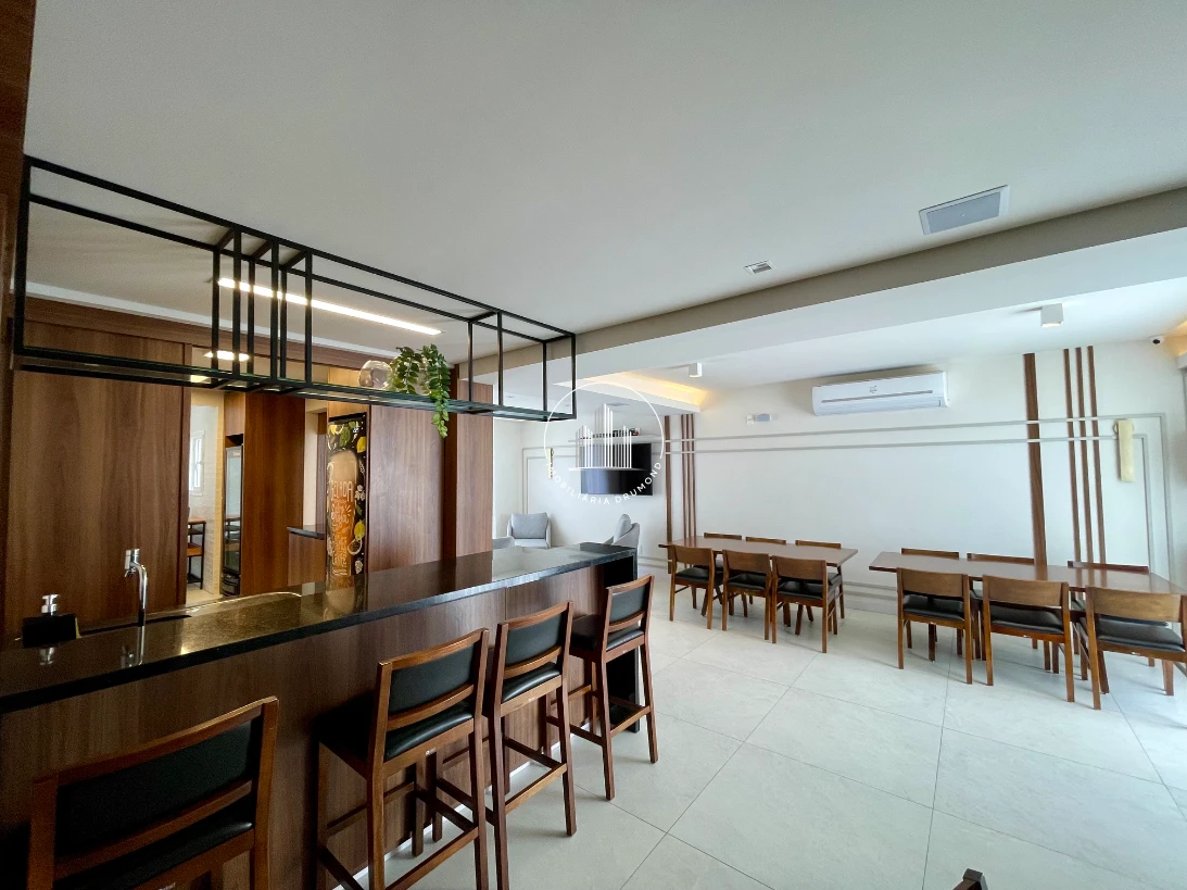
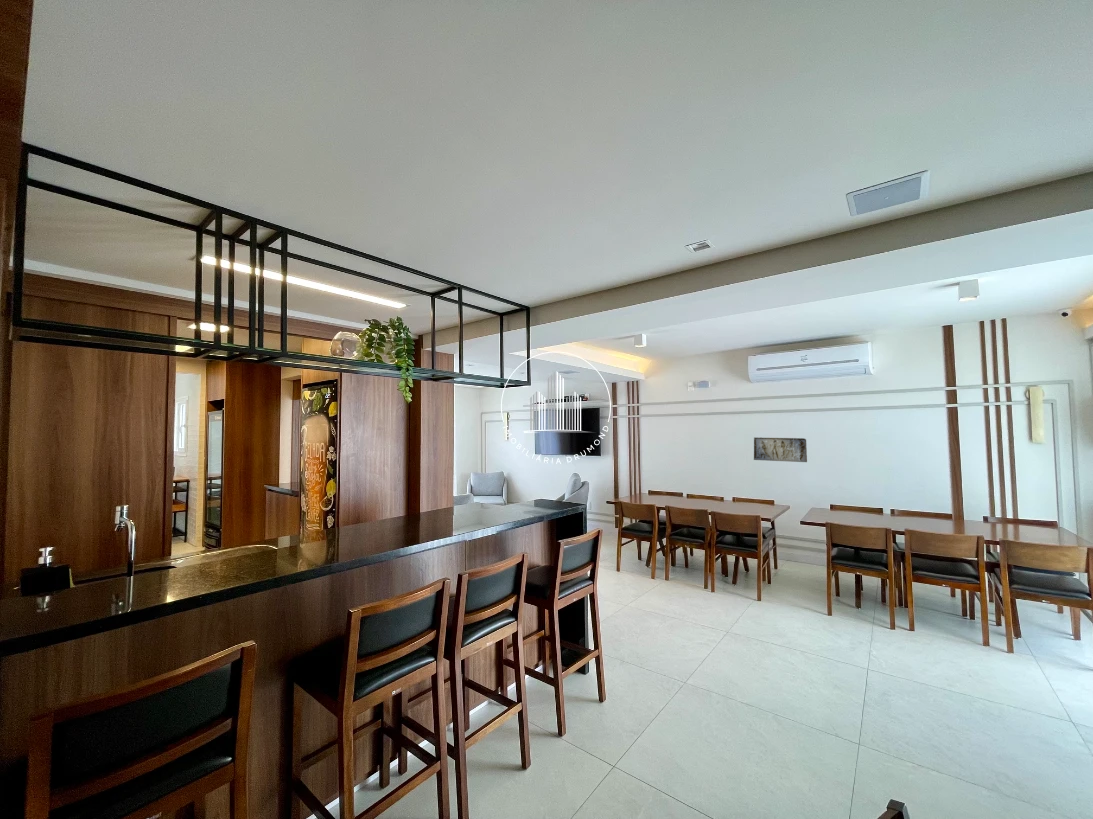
+ relief sculpture [753,436,808,463]
